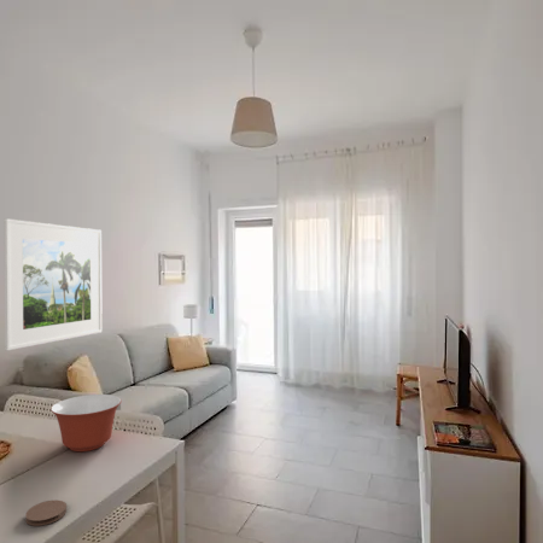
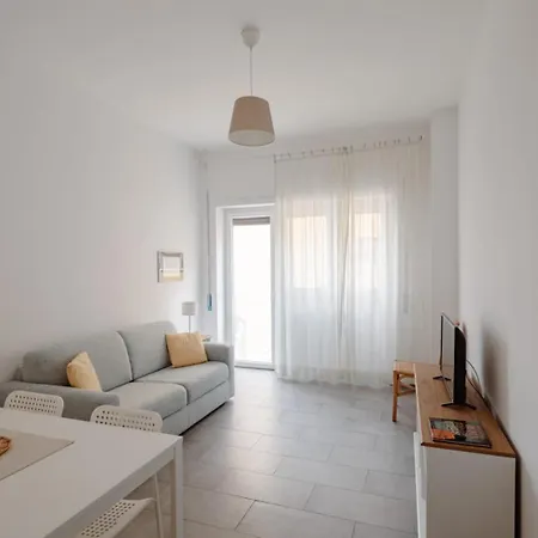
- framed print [2,217,104,351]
- coaster [24,498,68,527]
- mixing bowl [49,393,123,453]
